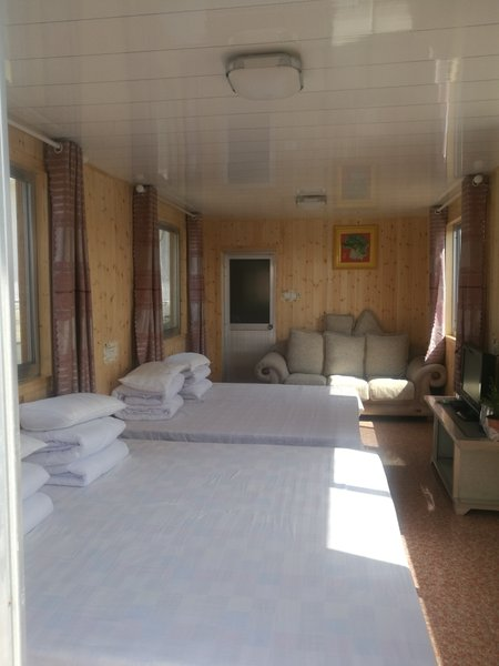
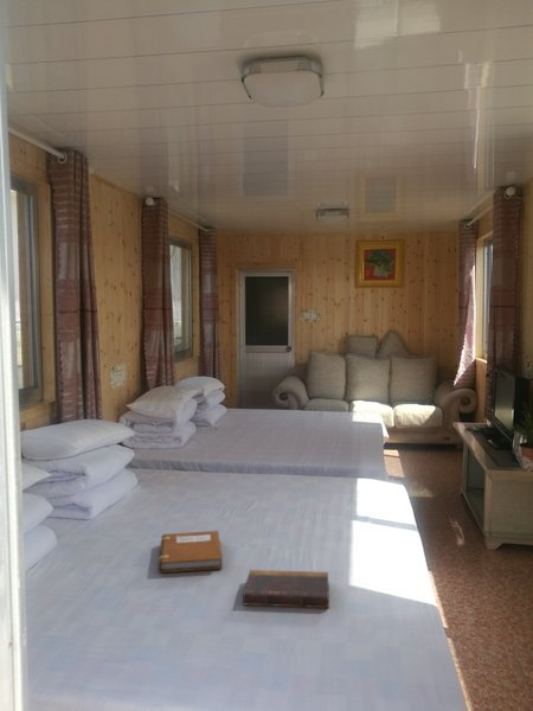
+ notebook [158,530,224,574]
+ book [242,569,330,609]
